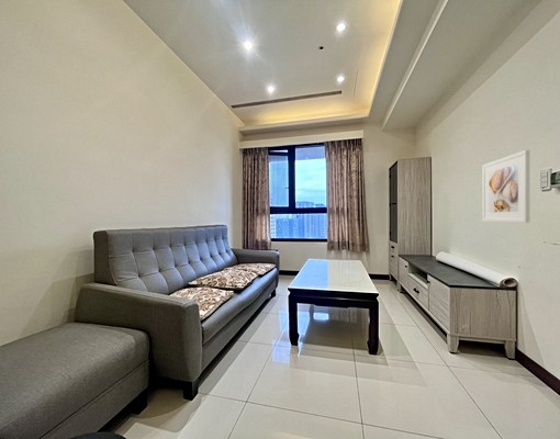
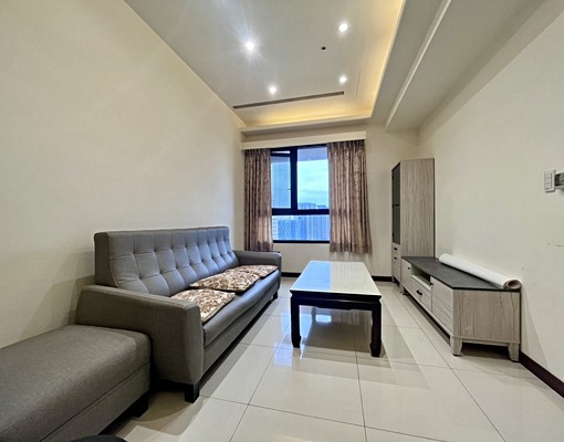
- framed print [482,149,530,224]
